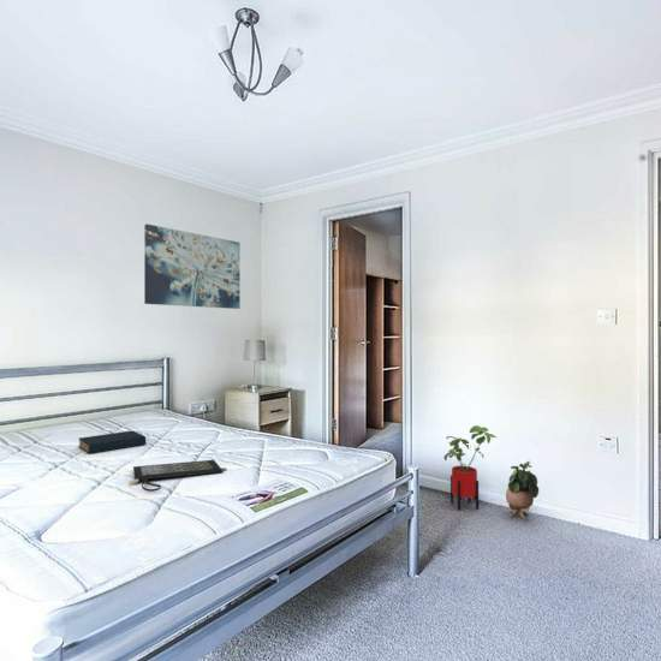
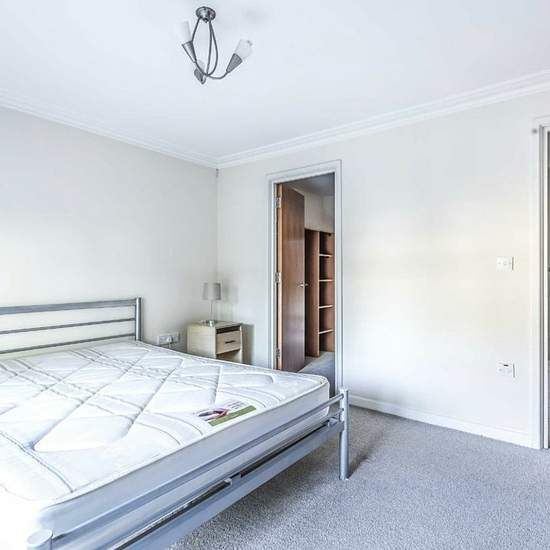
- clutch bag [127,459,228,493]
- house plant [443,424,498,511]
- potted plant [505,460,540,522]
- wall art [143,222,242,310]
- hardback book [77,429,147,454]
